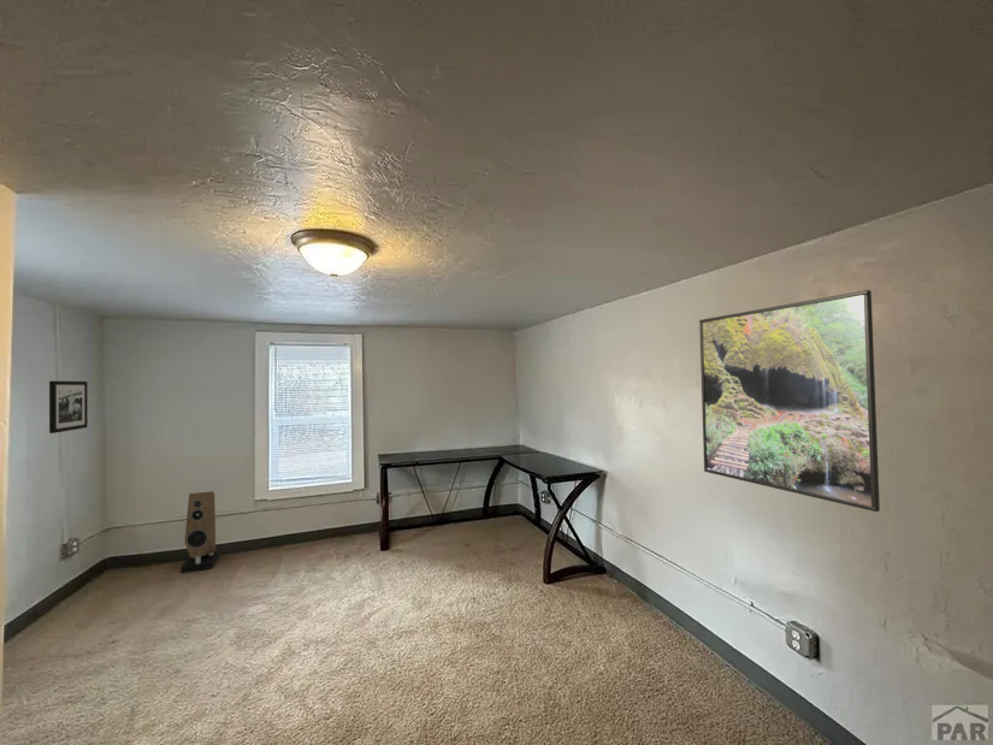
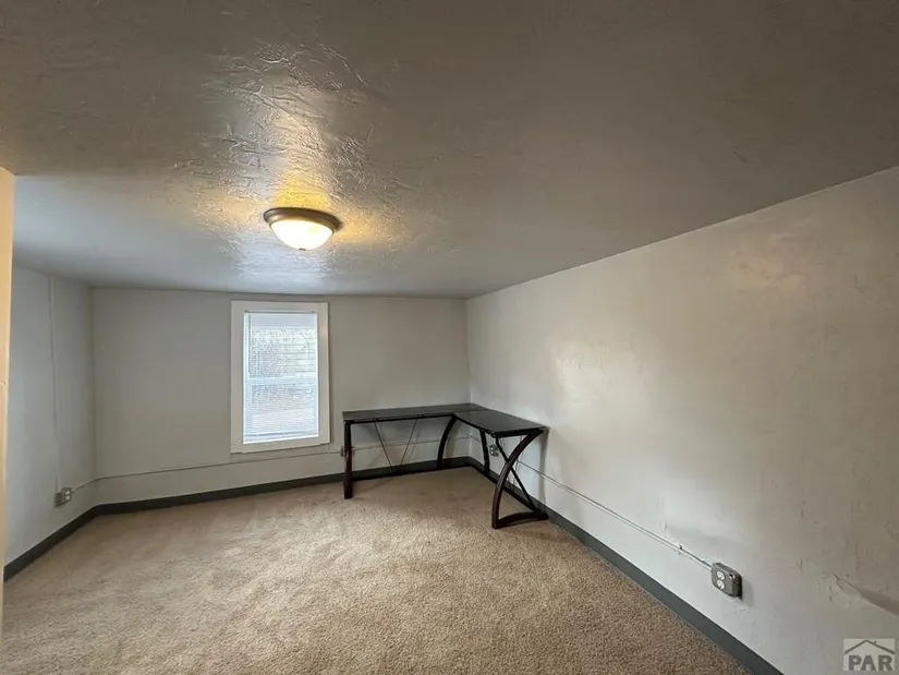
- speaker [181,490,221,574]
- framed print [698,289,881,513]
- picture frame [48,380,89,434]
